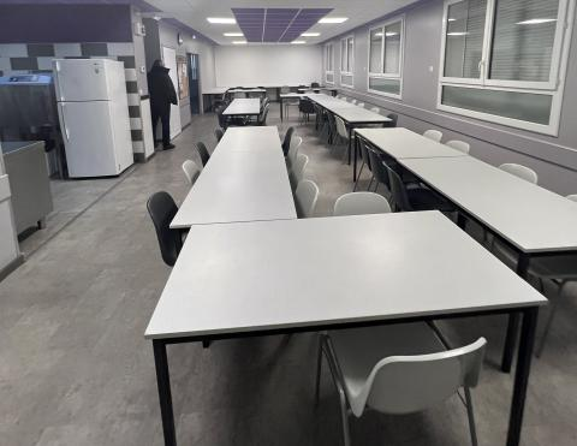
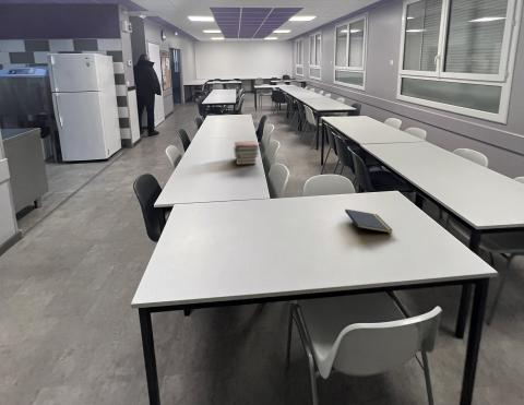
+ notepad [344,209,393,236]
+ book stack [233,141,260,166]
